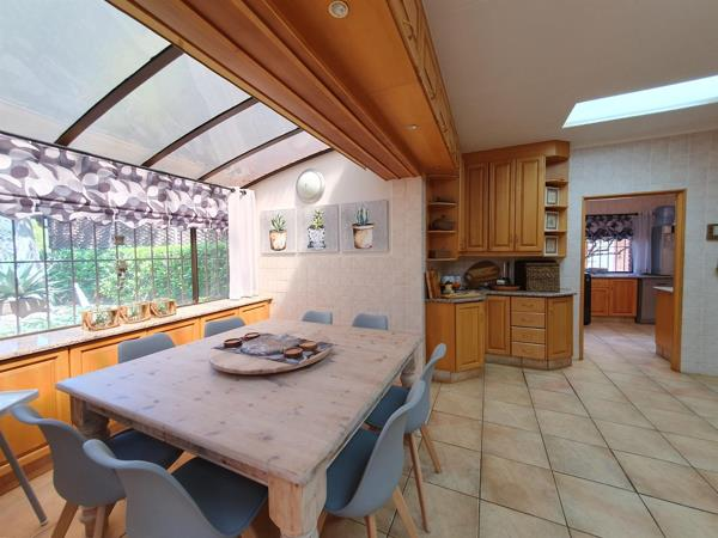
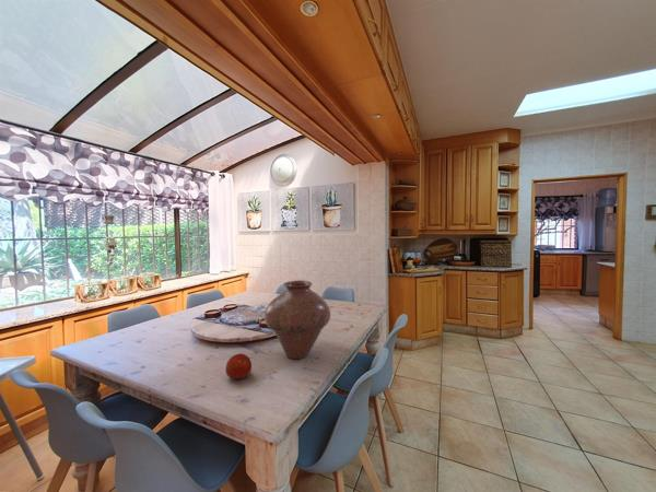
+ vase [263,280,331,360]
+ fruit [224,353,253,380]
